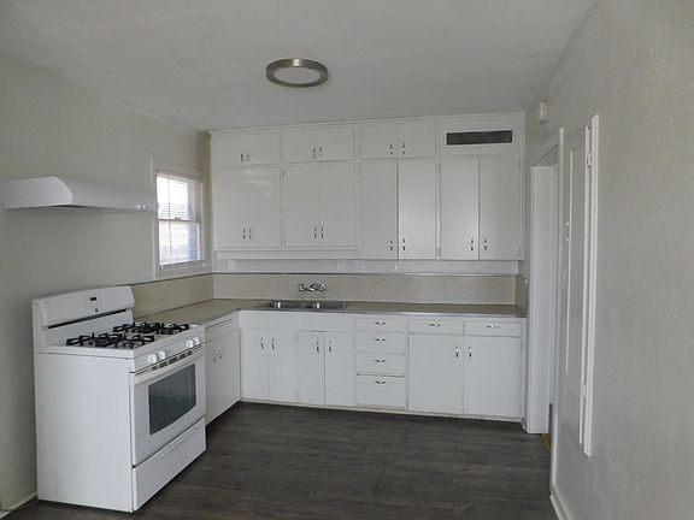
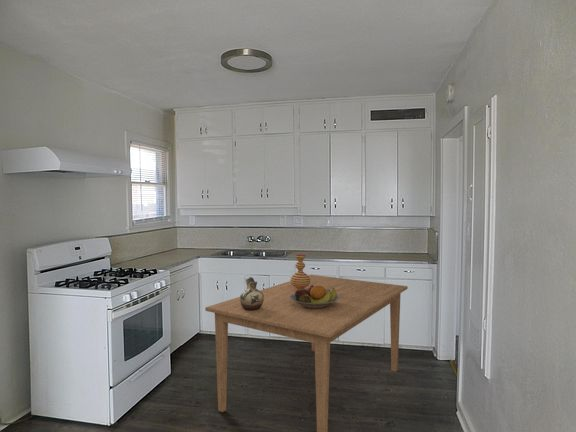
+ dining table [204,274,409,432]
+ vase [289,254,310,289]
+ fruit bowl [290,285,339,309]
+ ceramic pitcher [239,276,264,311]
